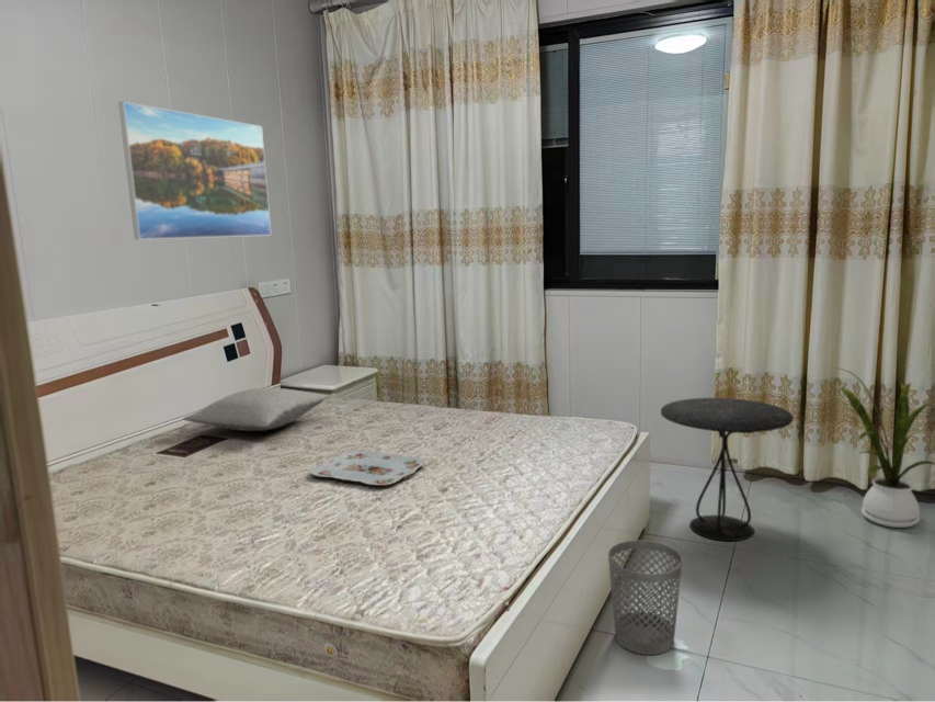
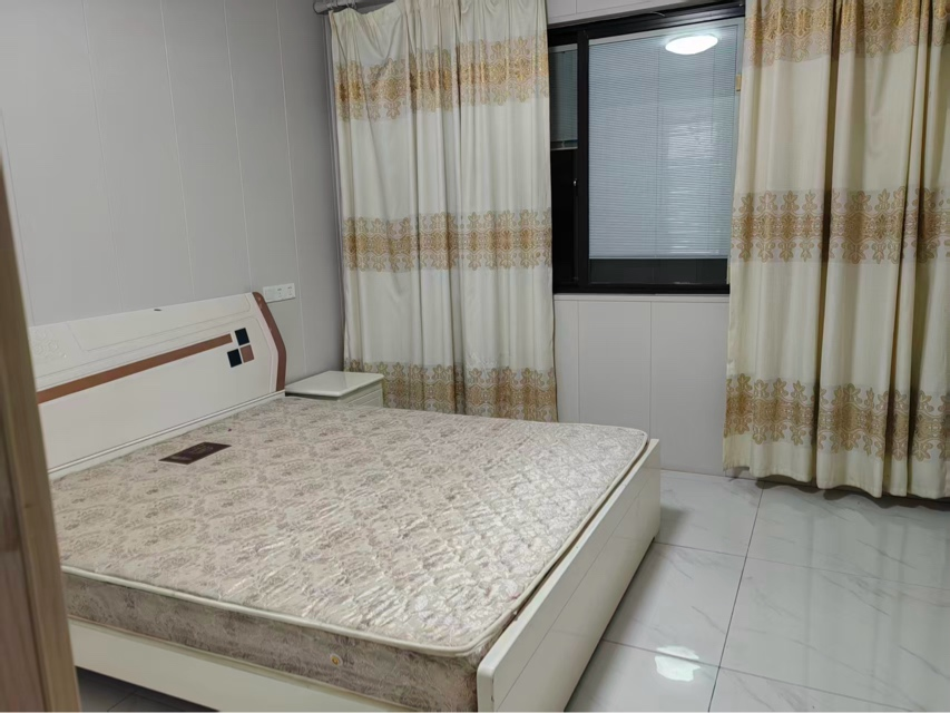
- pillow [182,387,328,432]
- side table [660,397,795,542]
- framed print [117,101,273,241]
- serving tray [310,450,426,486]
- house plant [834,366,935,529]
- wastebasket [607,540,684,656]
